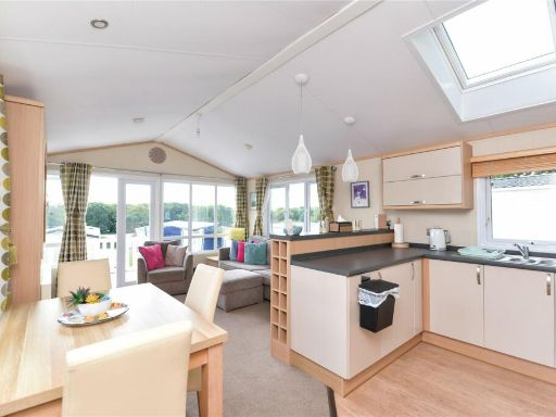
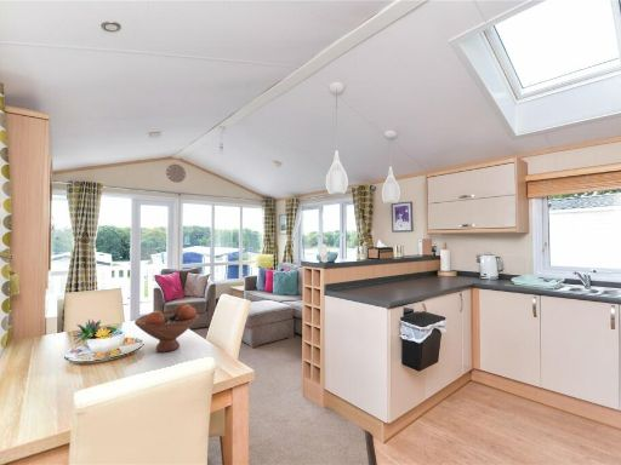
+ fruit bowl [133,302,200,354]
